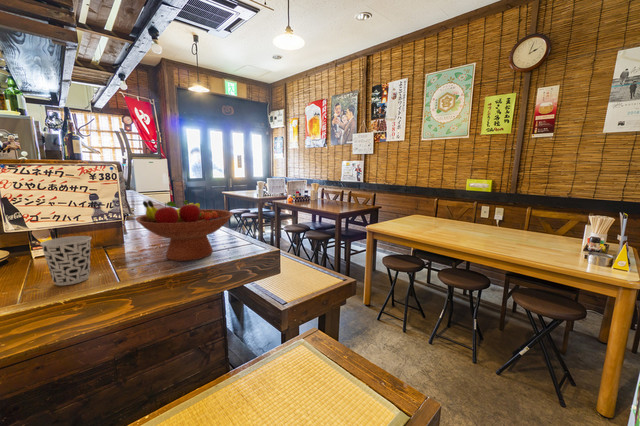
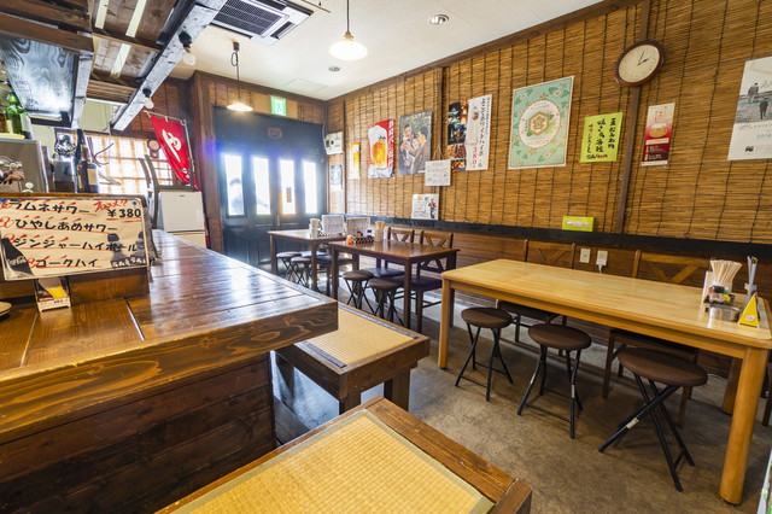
- fruit bowl [134,199,234,262]
- cup [39,235,92,286]
